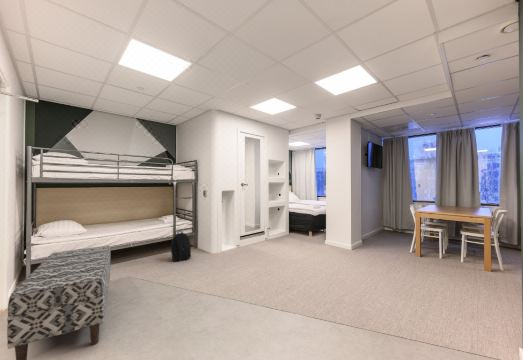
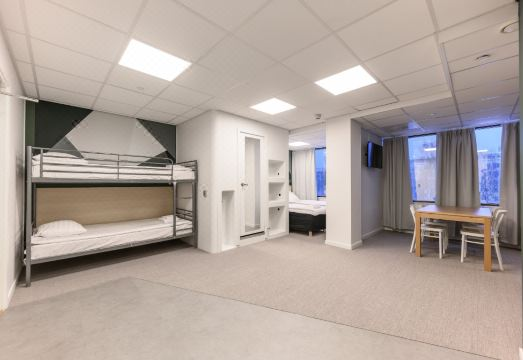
- backpack [170,230,192,263]
- bench [6,245,112,360]
